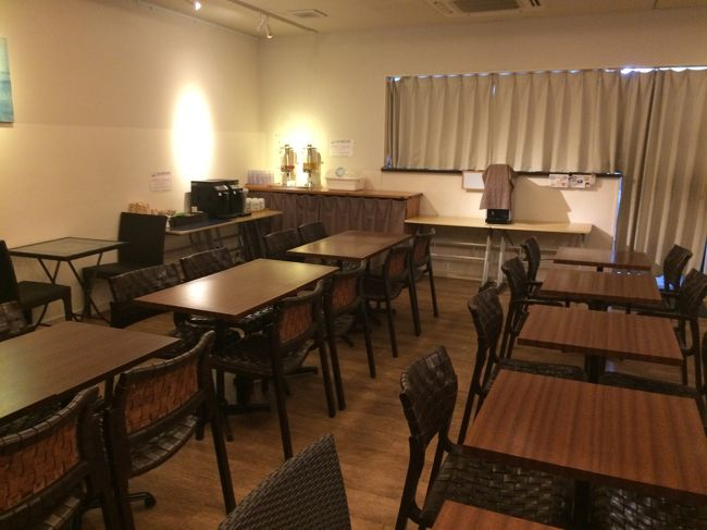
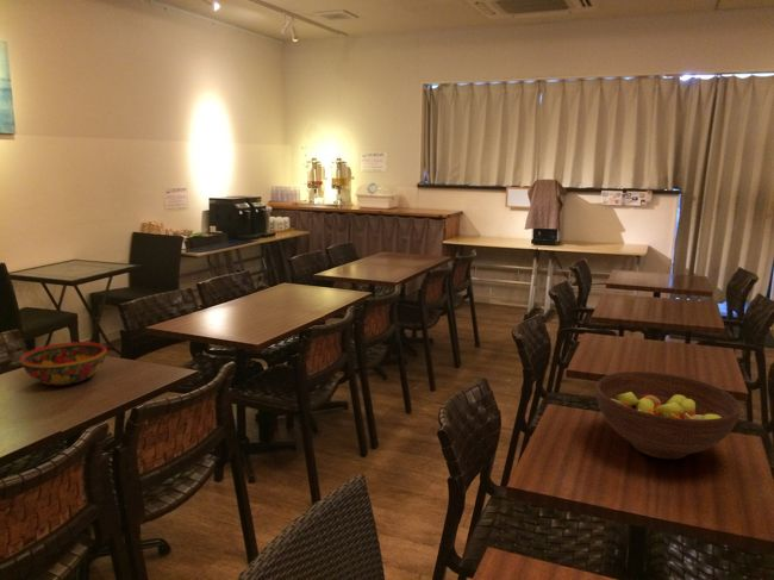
+ bowl [19,341,107,387]
+ fruit bowl [595,370,742,461]
